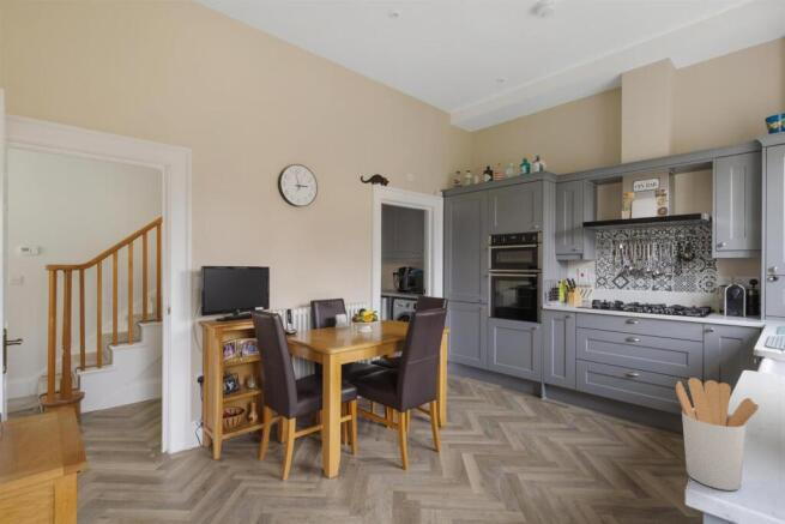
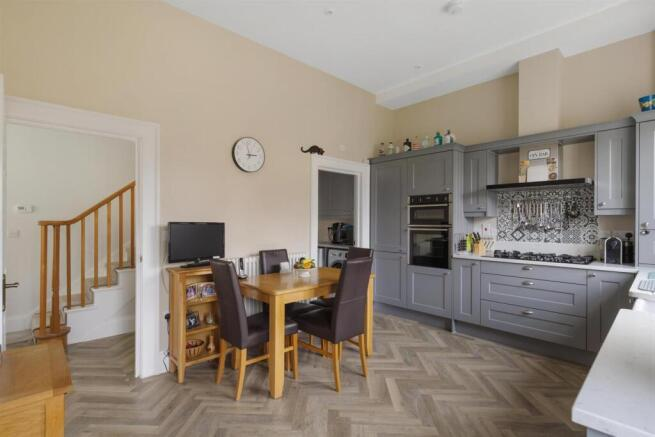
- utensil holder [675,377,760,492]
